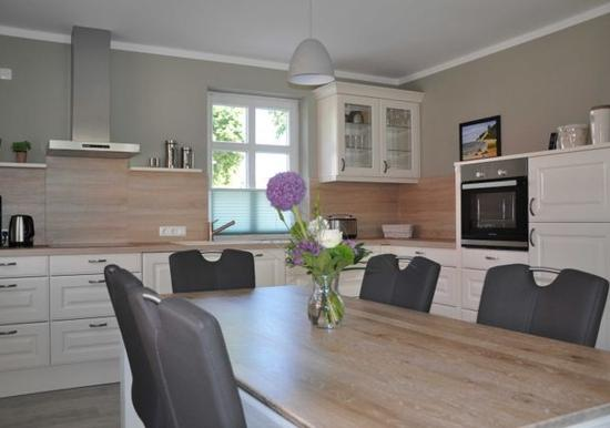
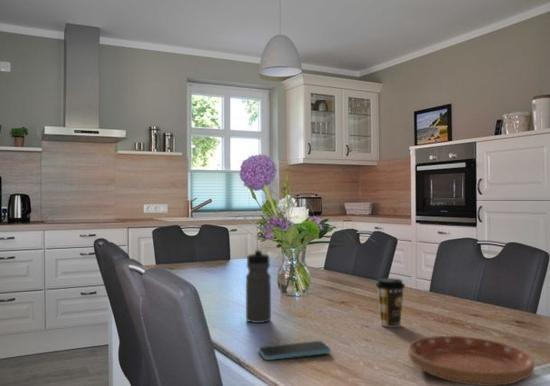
+ smartphone [258,340,332,361]
+ coffee cup [375,277,406,328]
+ saucer [407,335,535,386]
+ water bottle [245,248,272,324]
